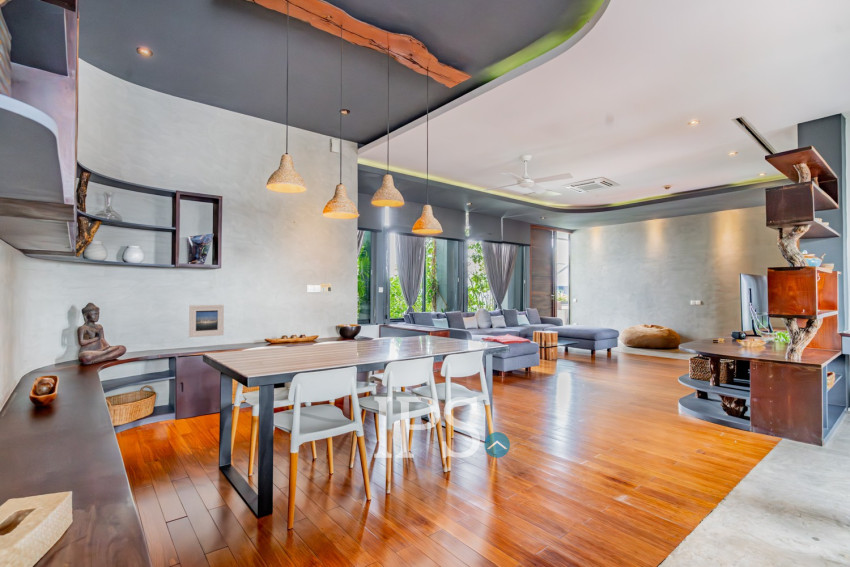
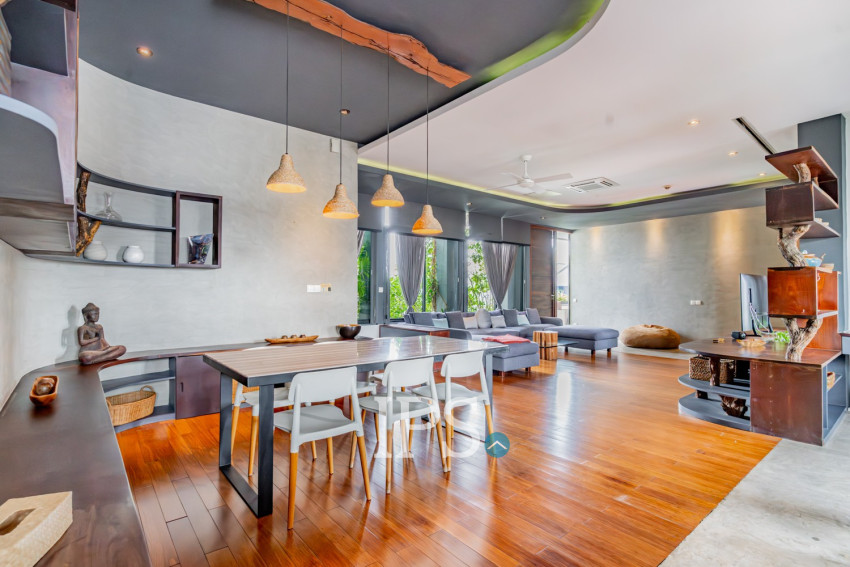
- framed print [188,304,225,338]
